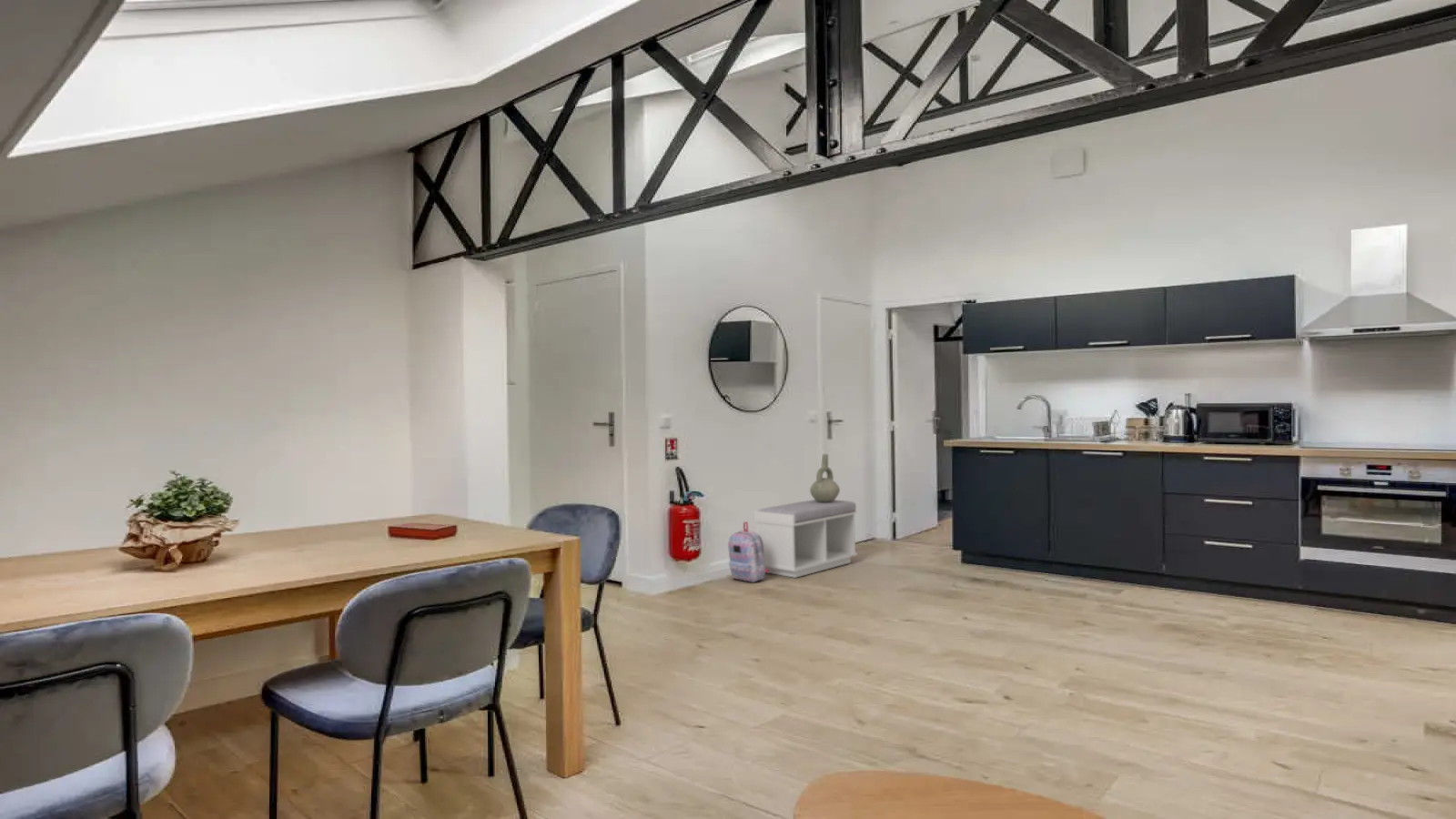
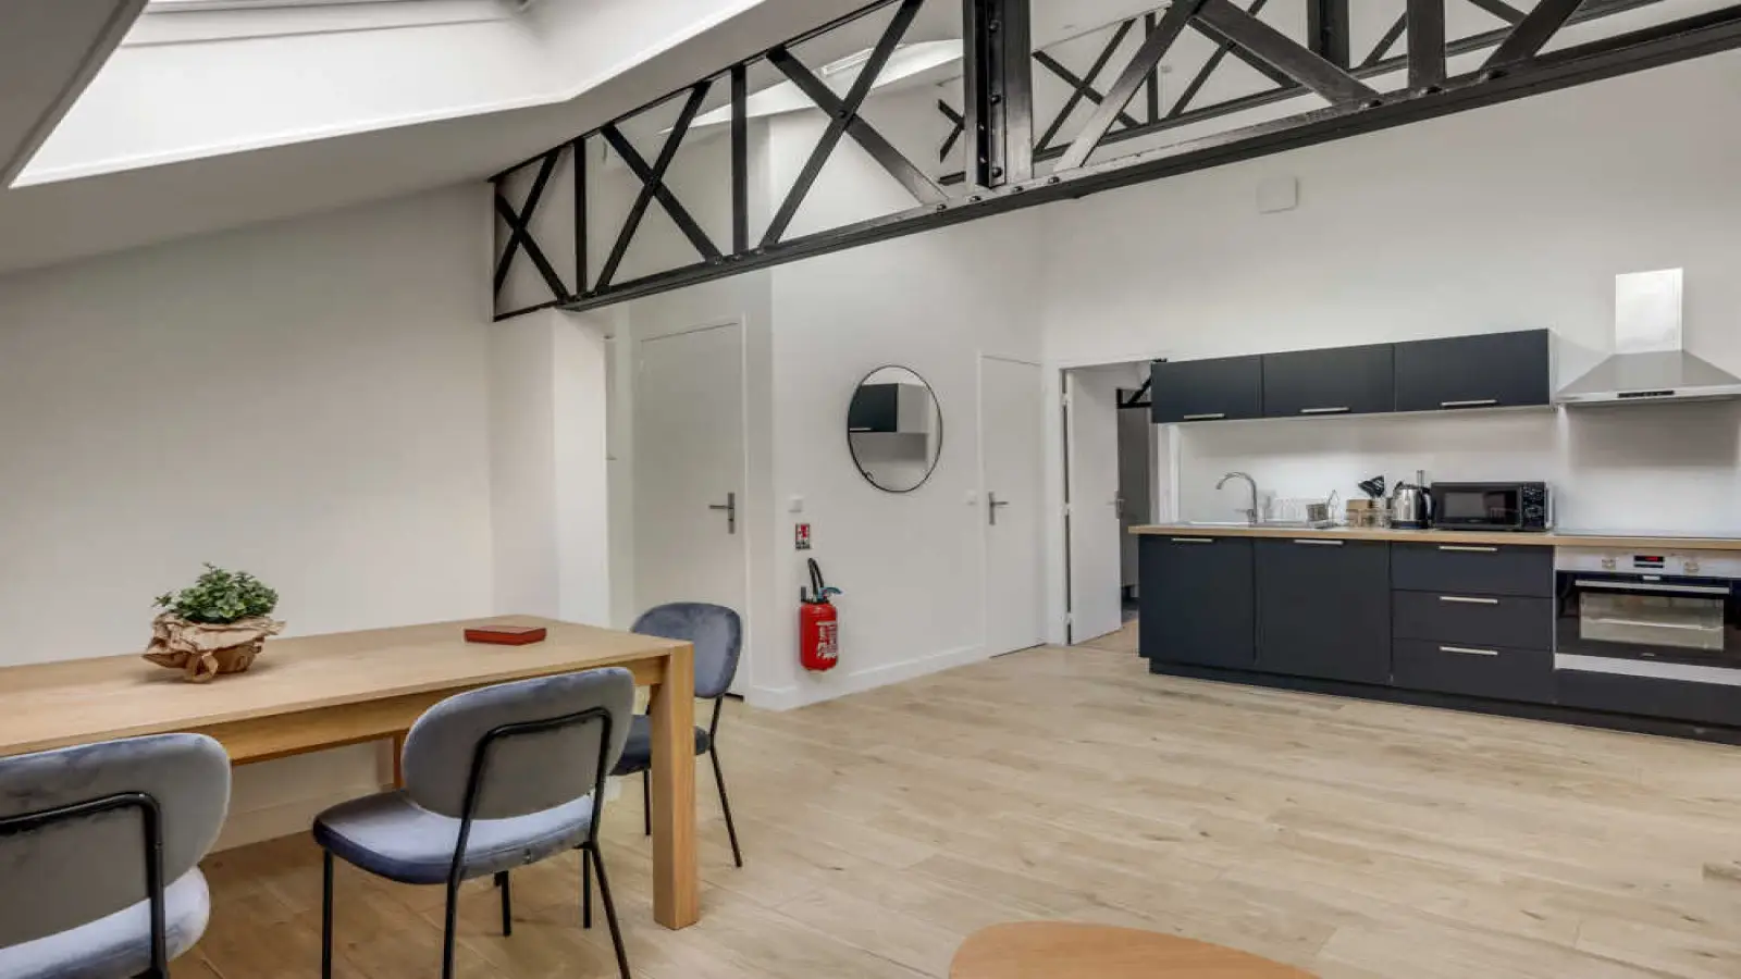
- decorative vase [809,453,841,501]
- bench [753,499,858,579]
- backpack [727,521,769,583]
